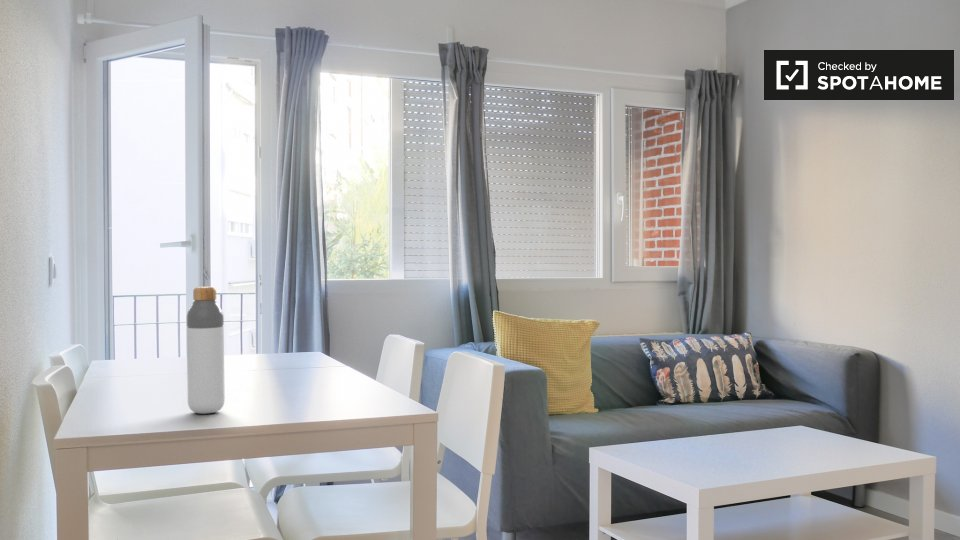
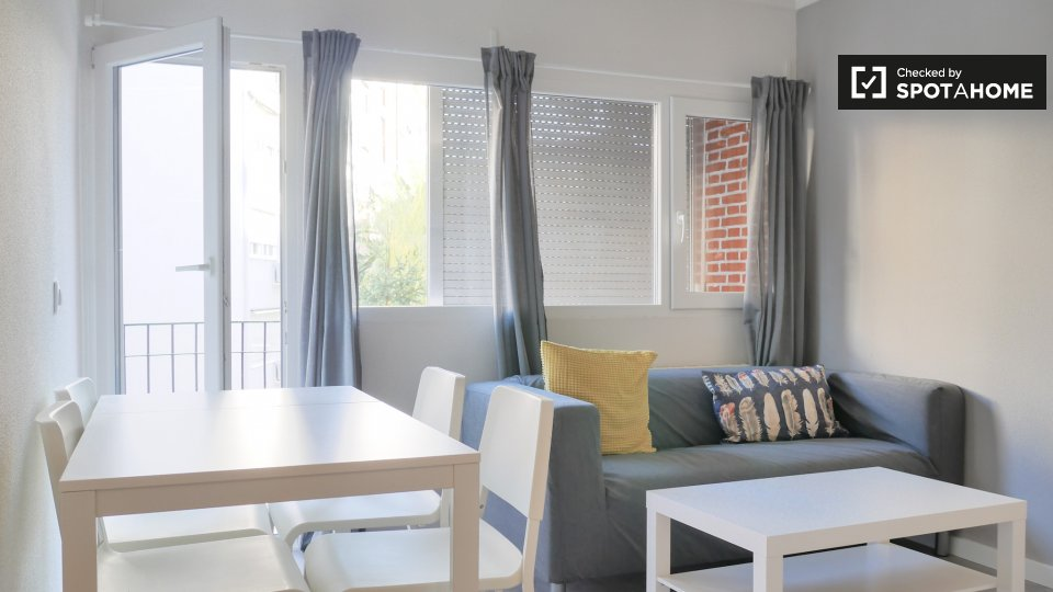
- bottle [186,286,226,415]
